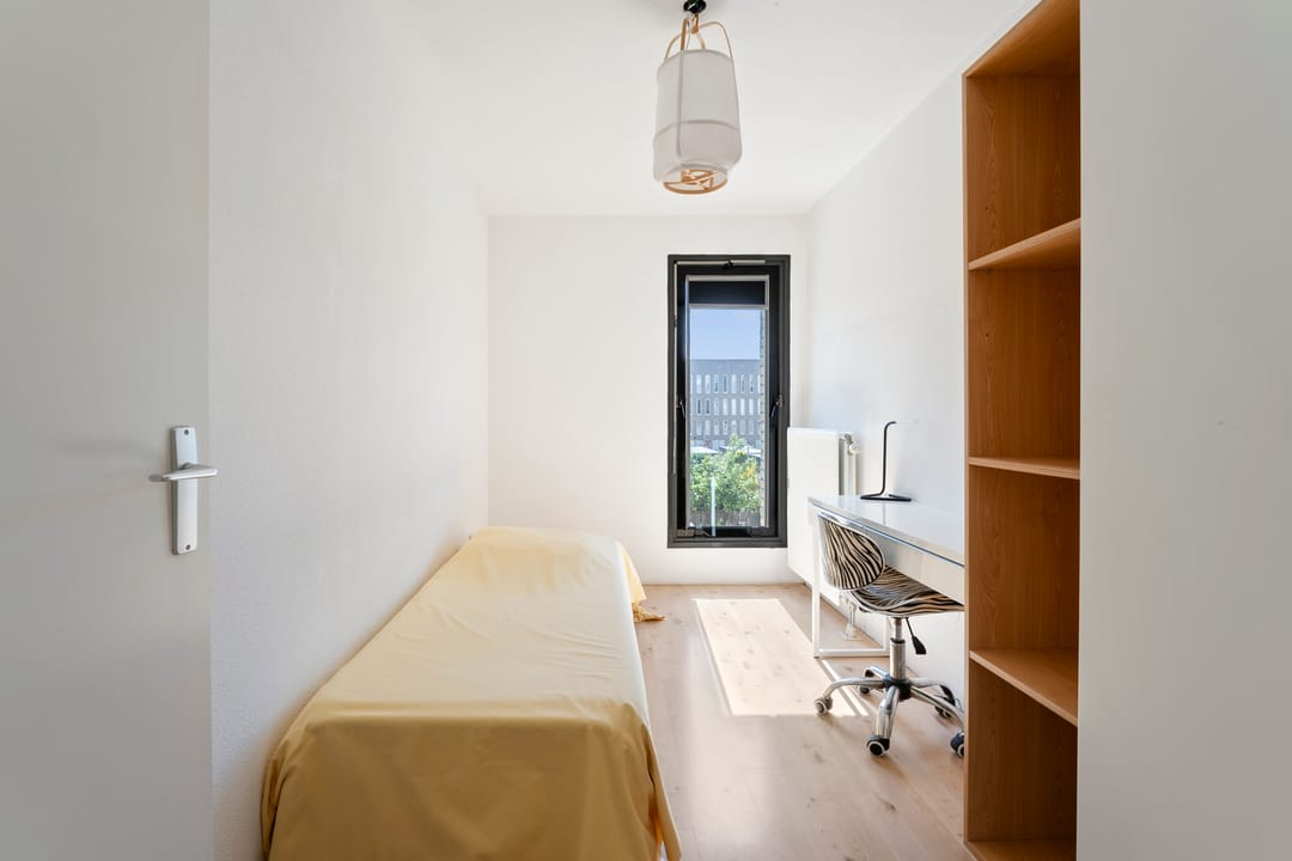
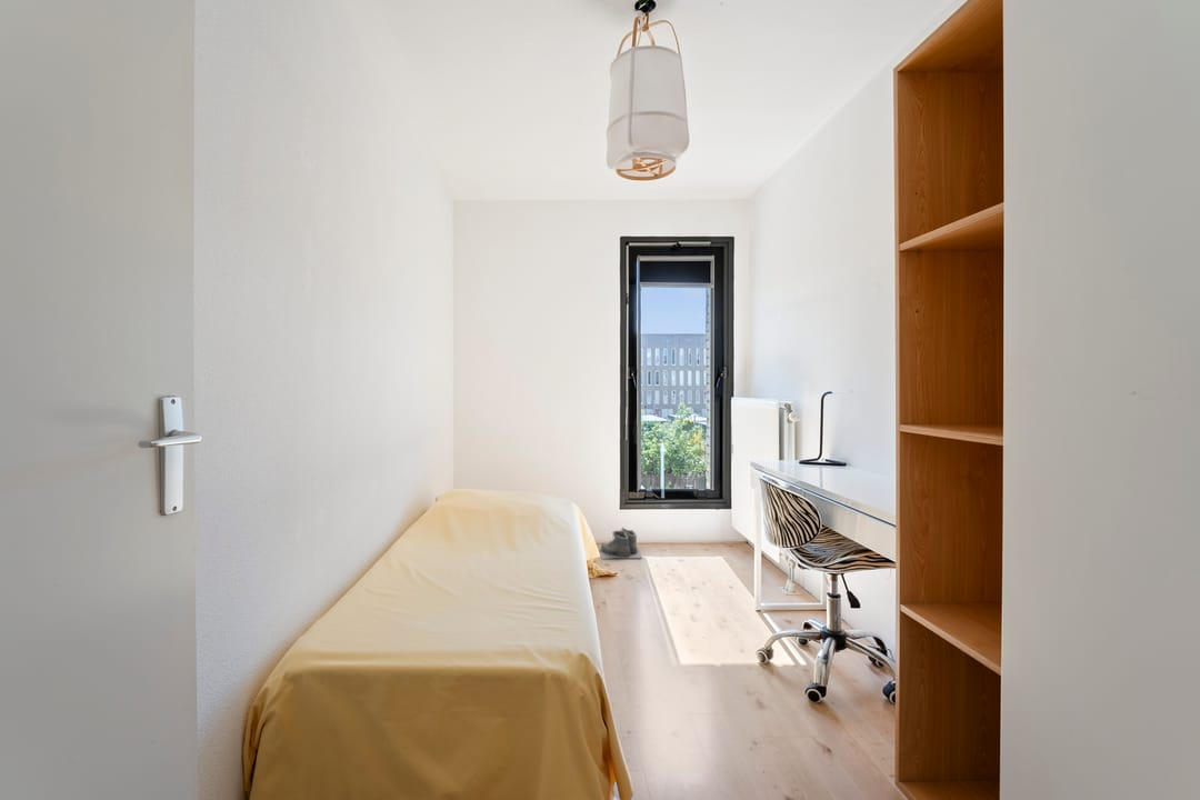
+ boots [598,527,642,560]
